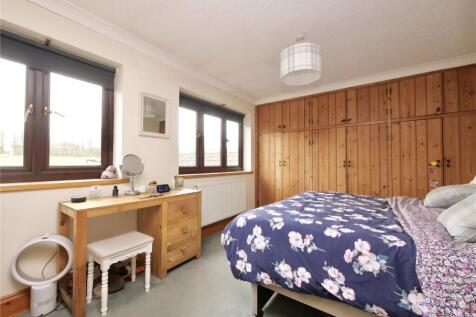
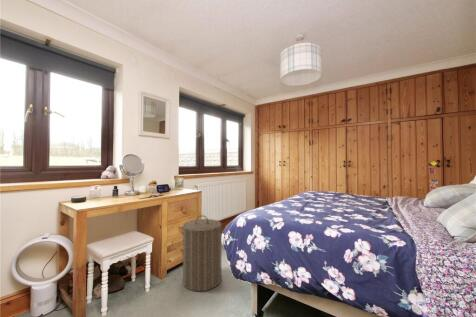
+ laundry hamper [177,214,227,292]
